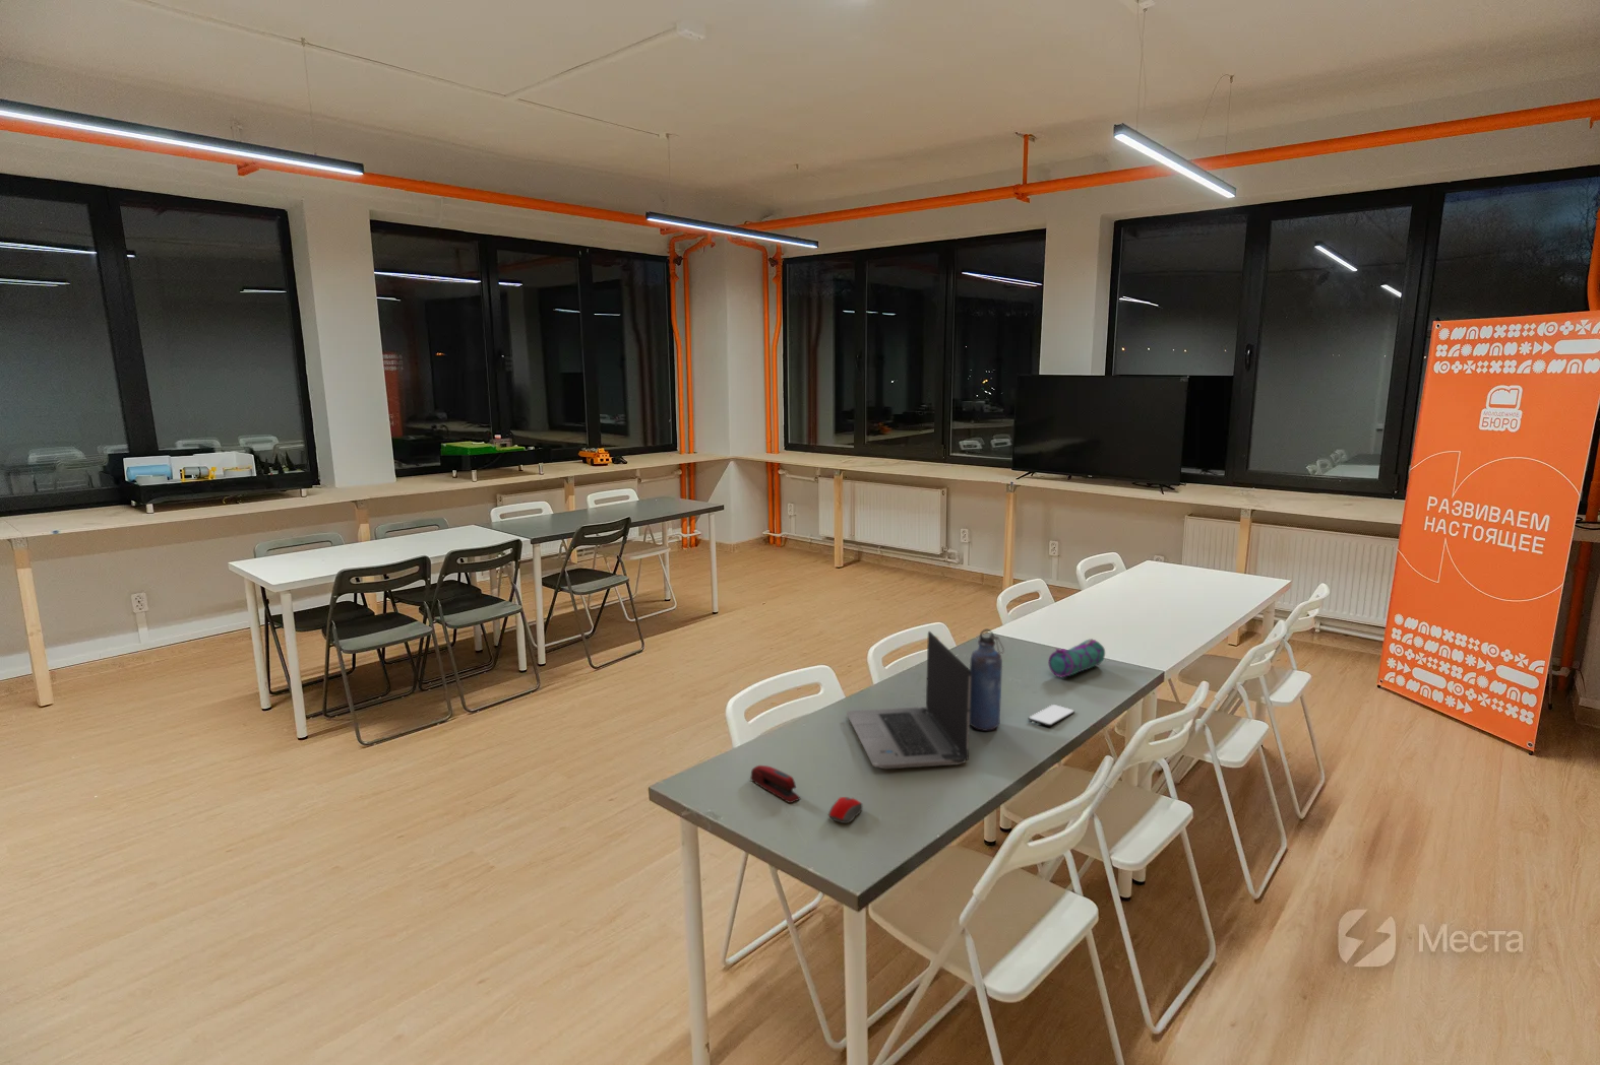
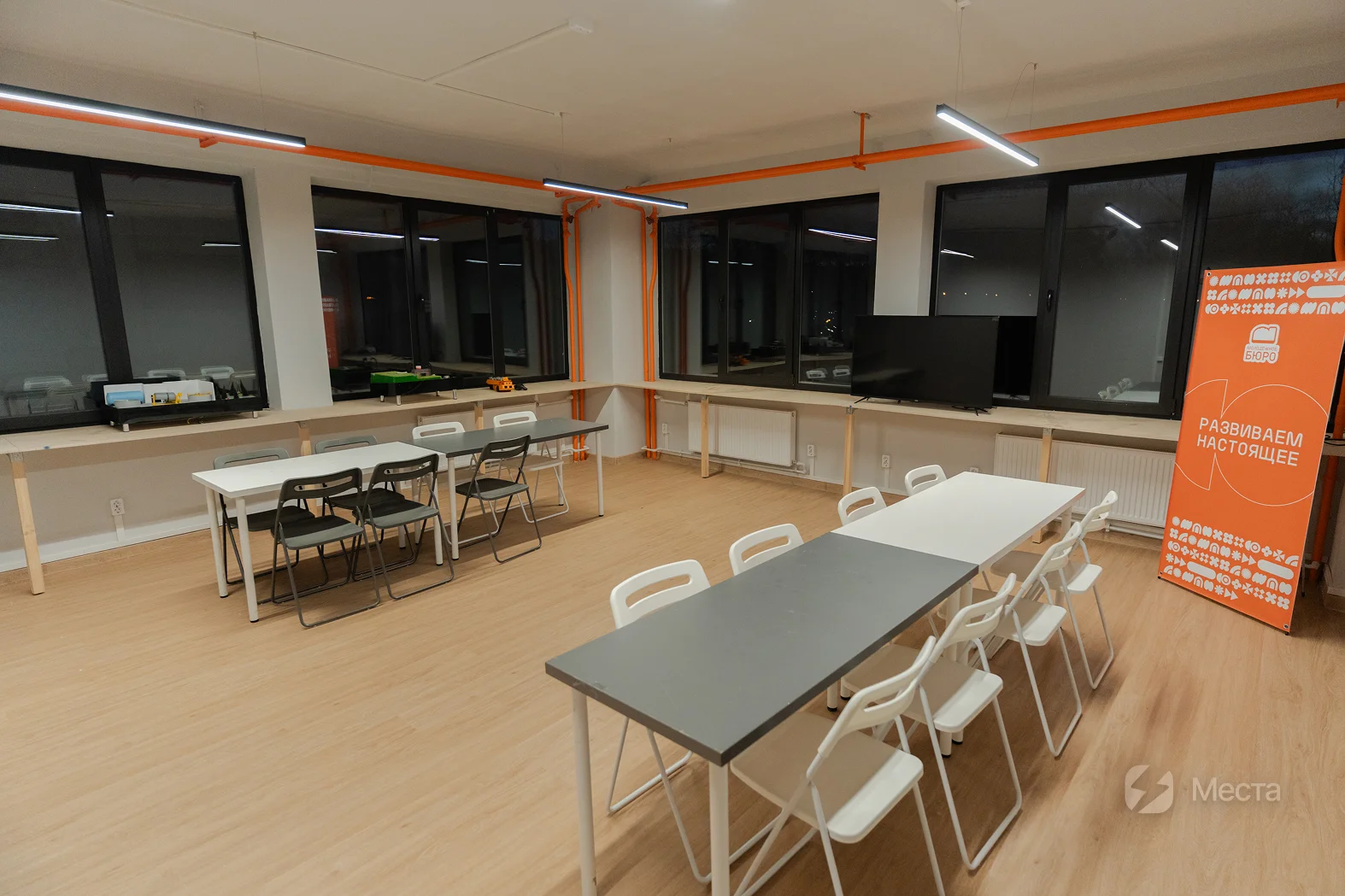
- smartphone [1028,704,1075,727]
- laptop computer [846,630,971,769]
- pencil case [1047,637,1106,679]
- water bottle [968,628,1005,732]
- computer mouse [828,796,864,825]
- stapler [749,764,801,804]
